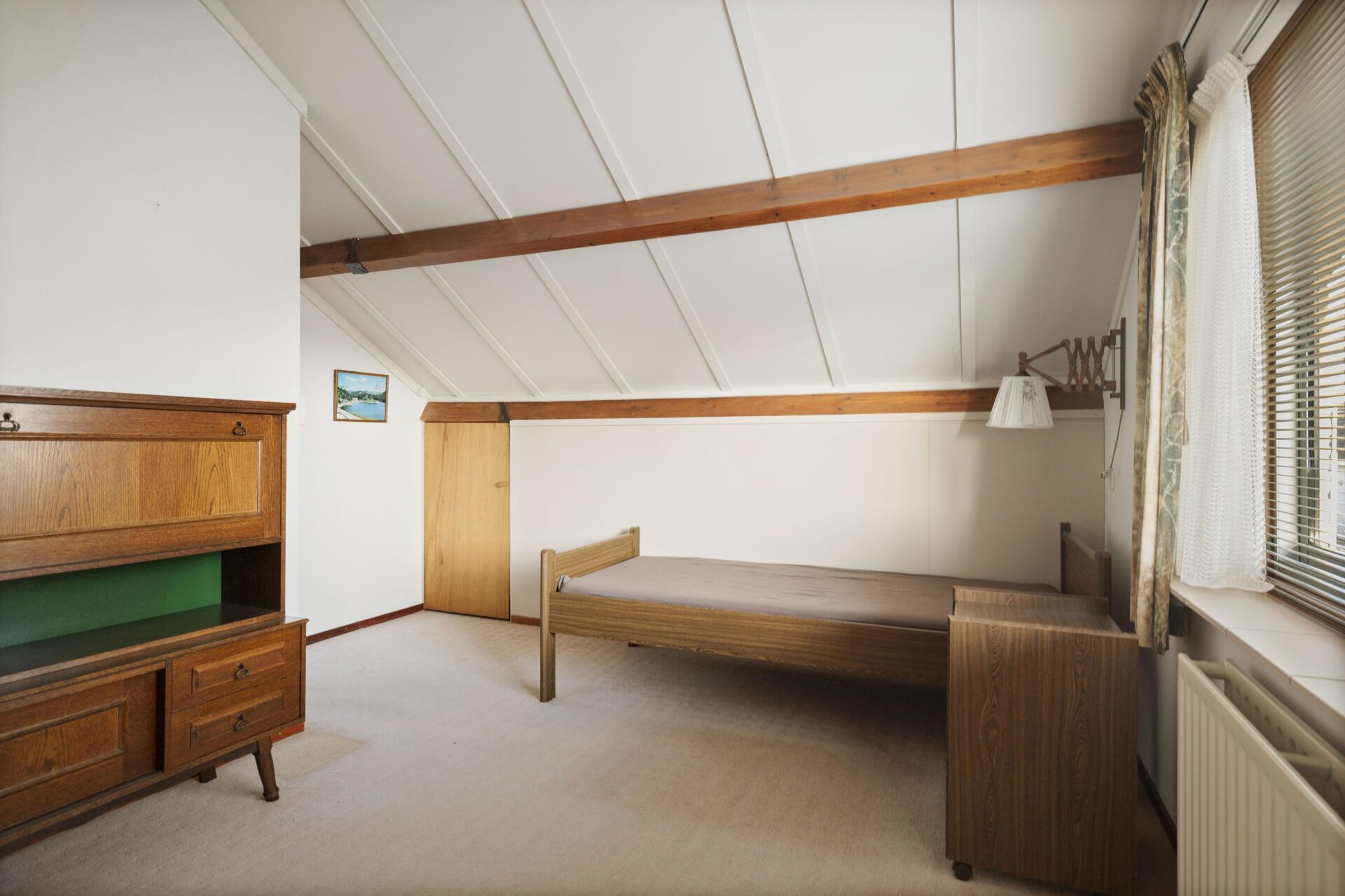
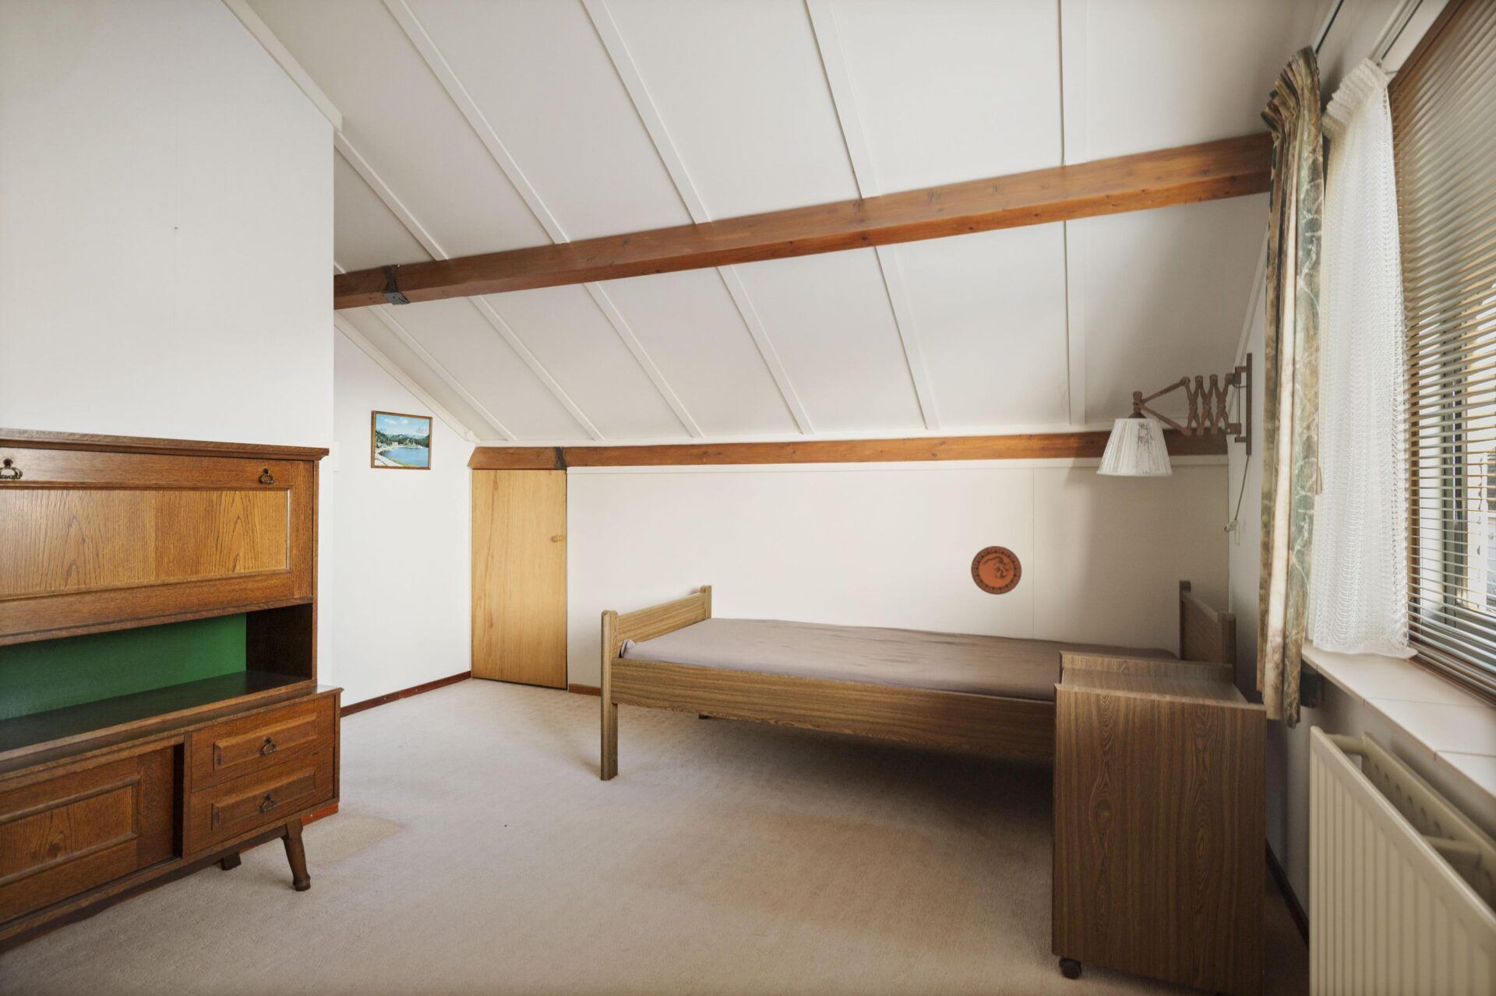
+ decorative plate [970,545,1022,596]
